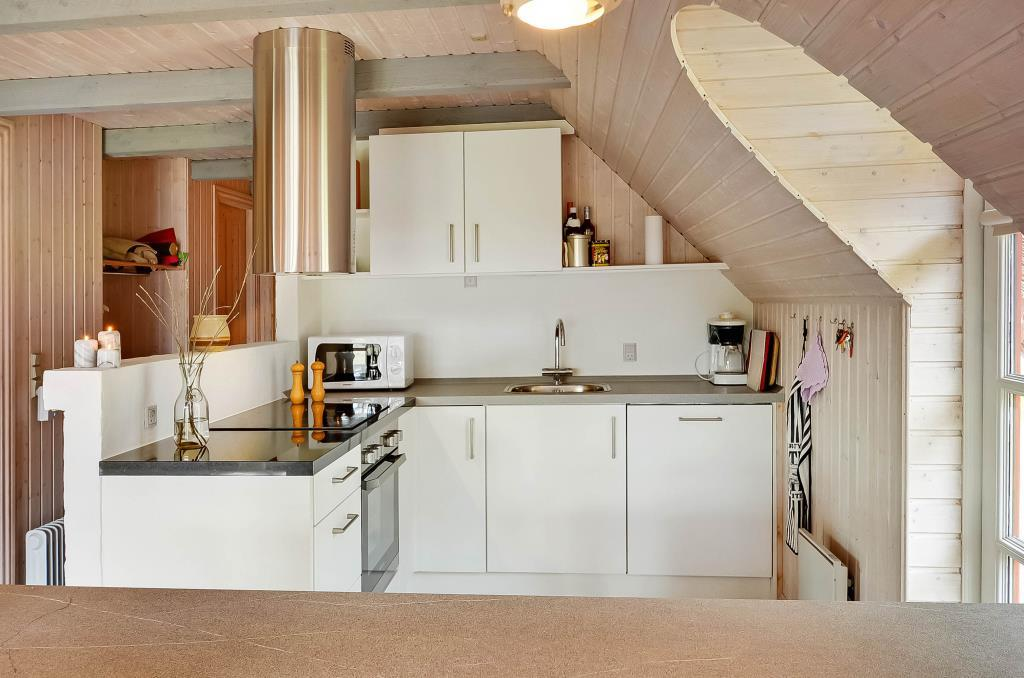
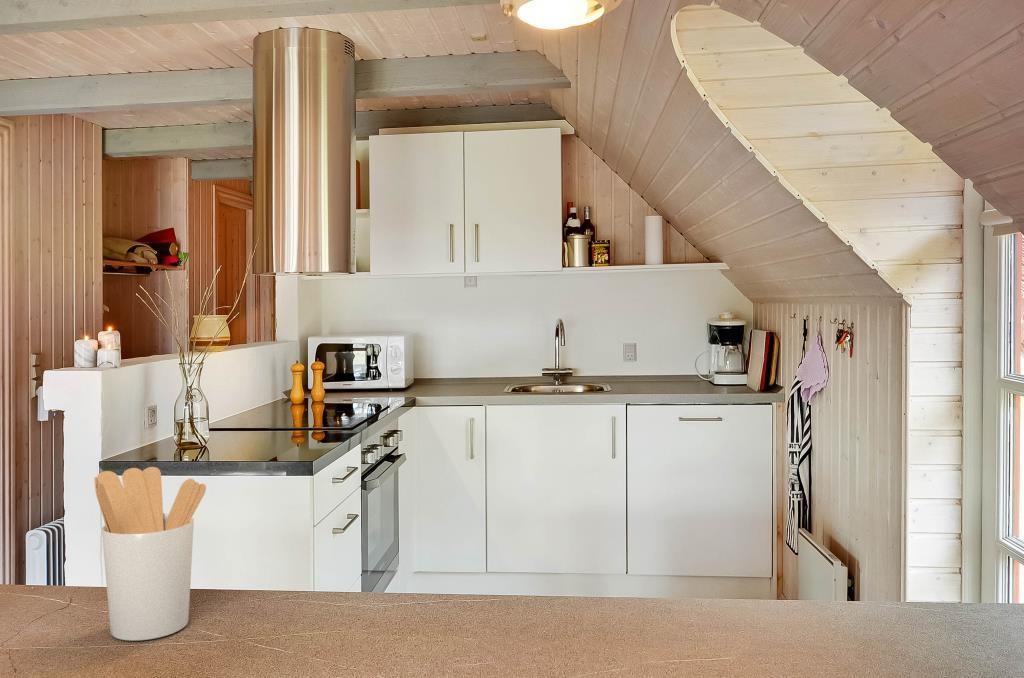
+ utensil holder [93,466,207,642]
